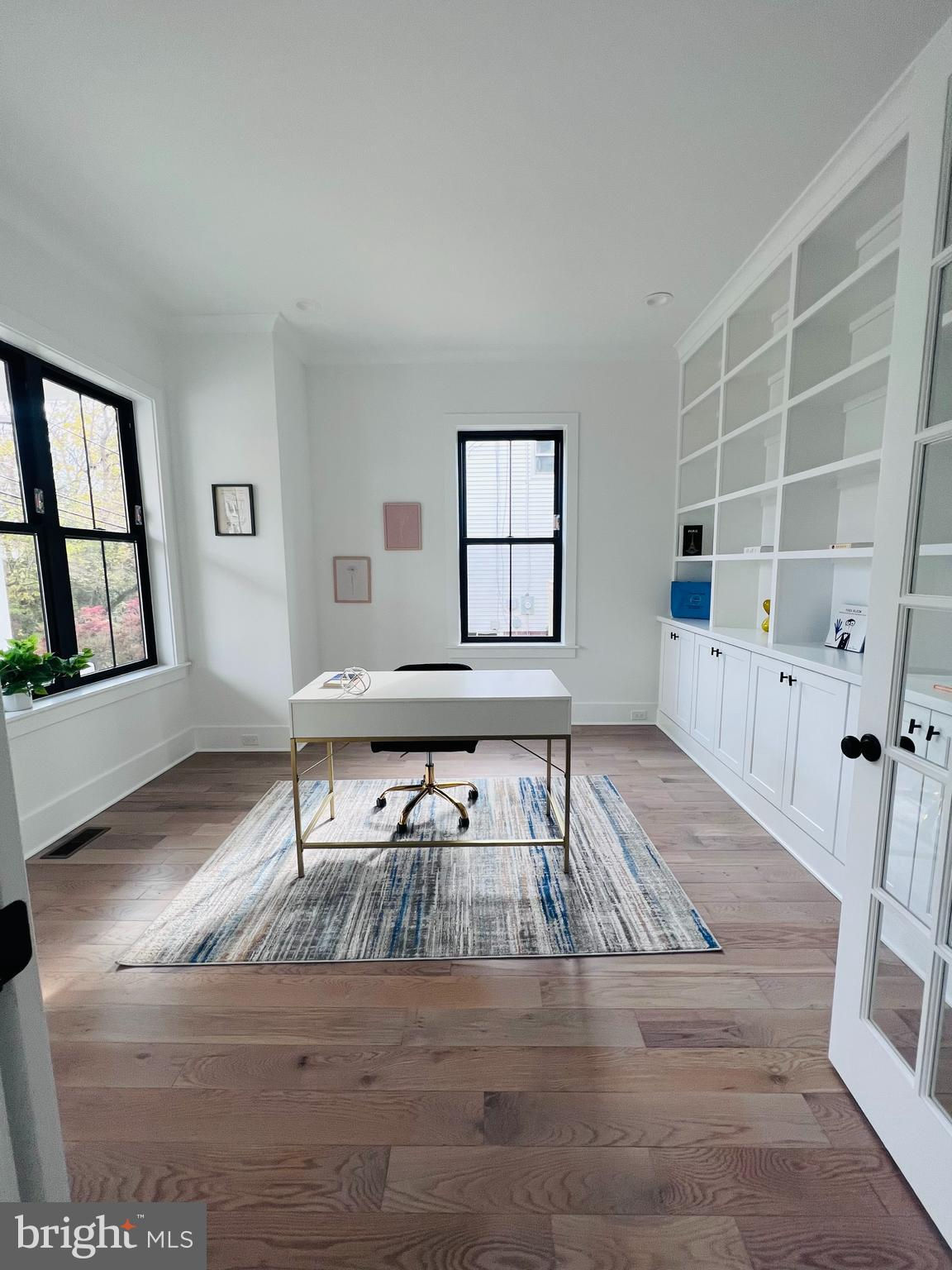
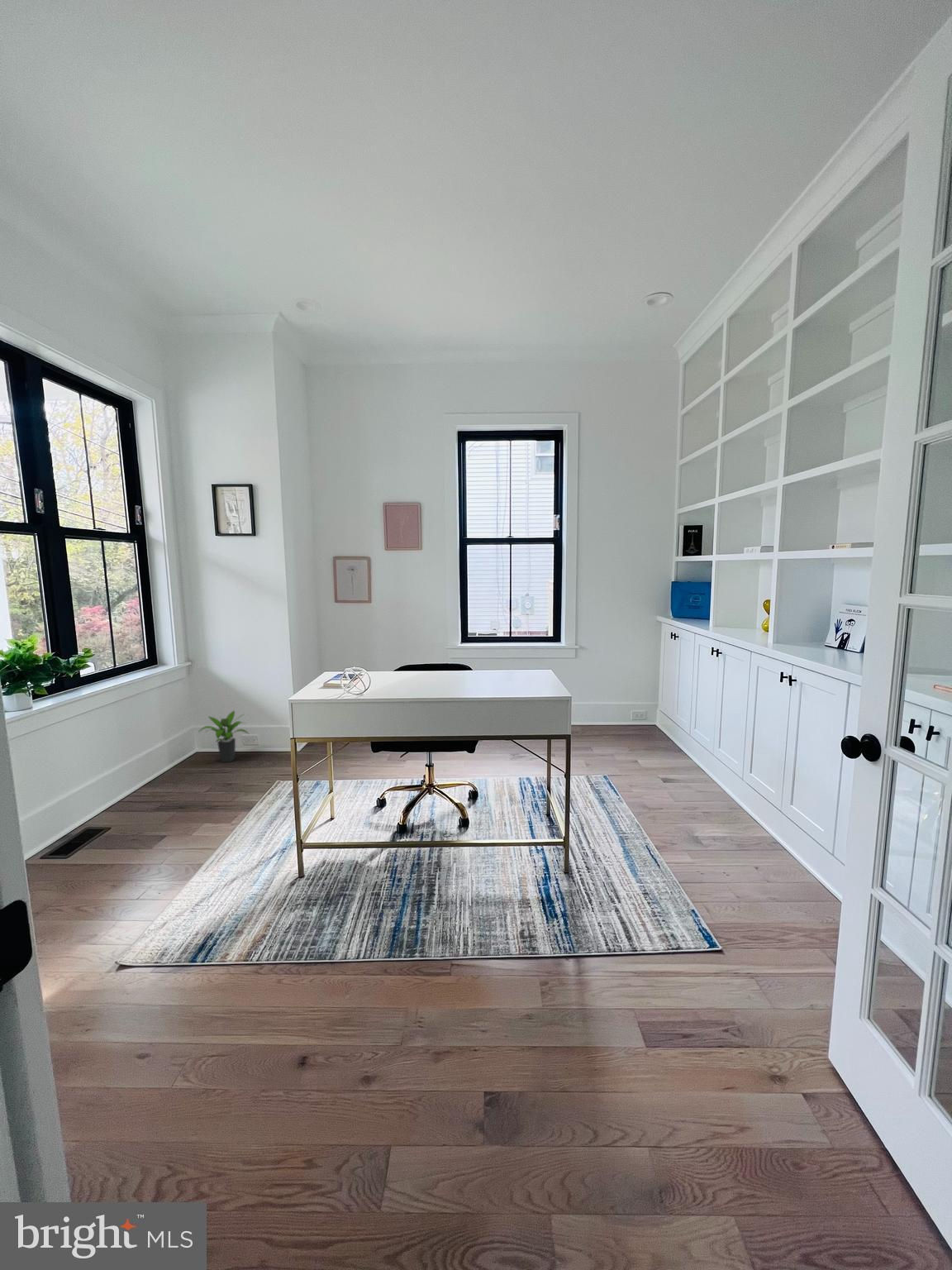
+ potted plant [198,710,250,763]
